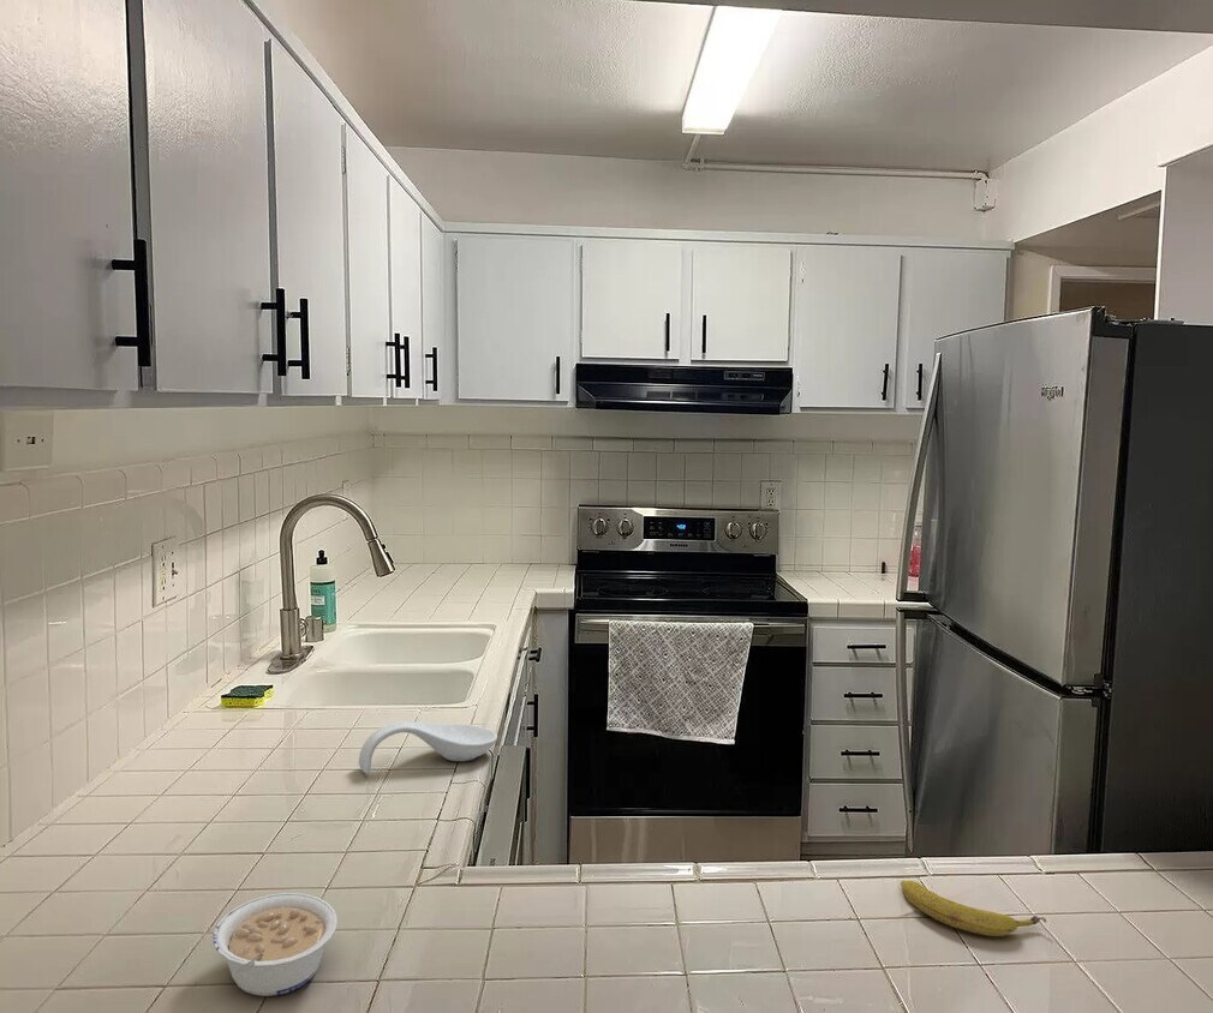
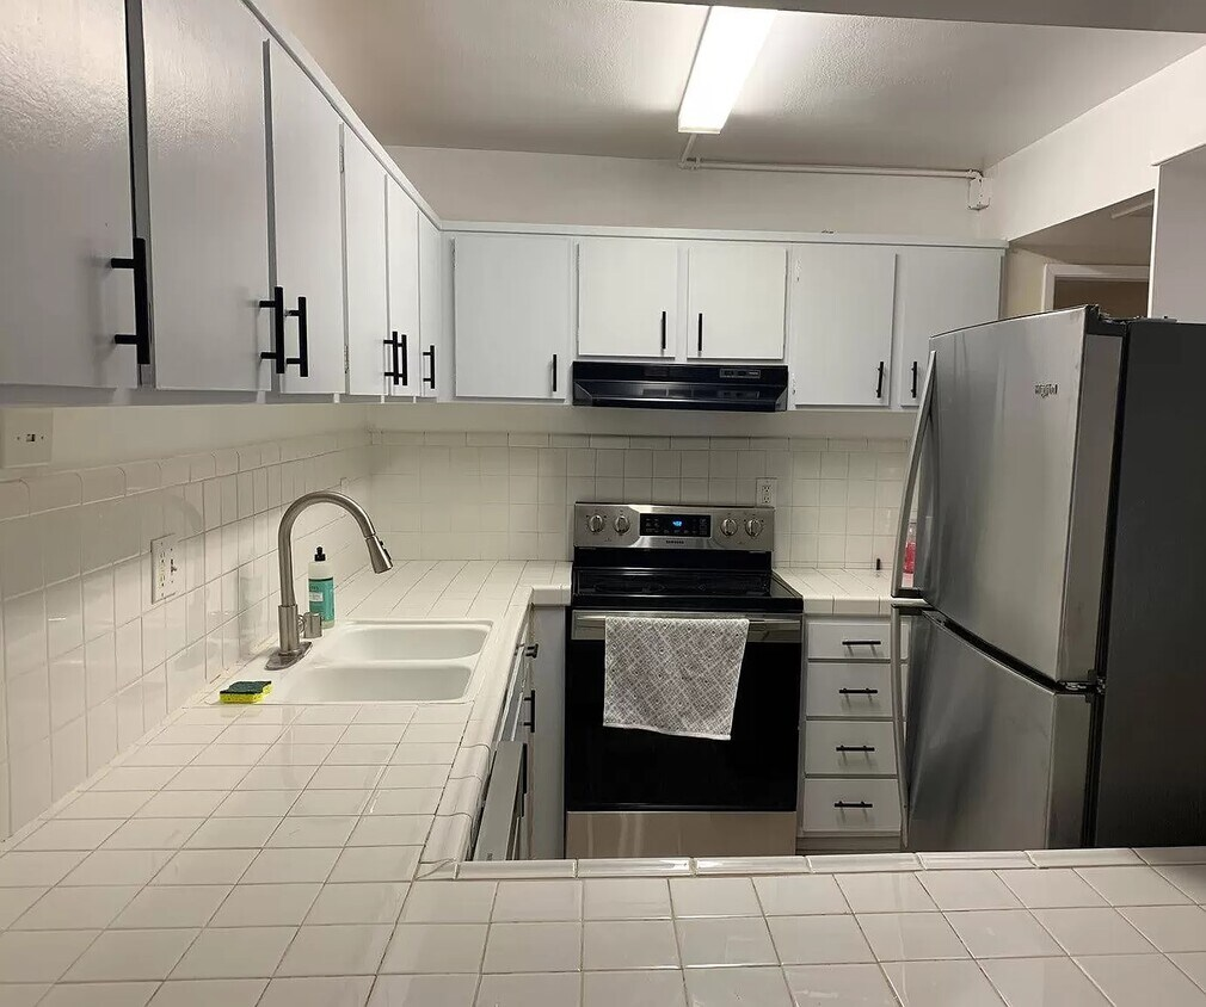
- spoon rest [358,720,498,775]
- banana [900,879,1047,937]
- legume [211,892,339,997]
